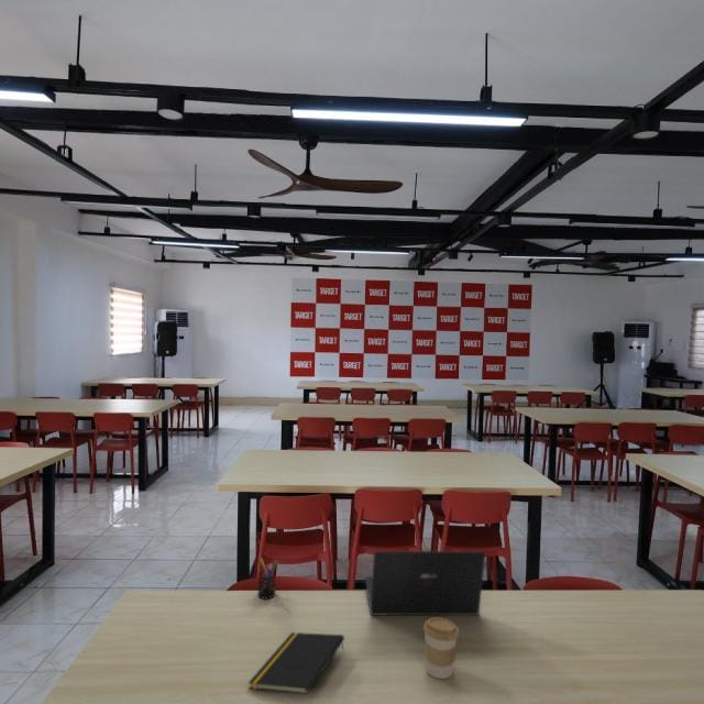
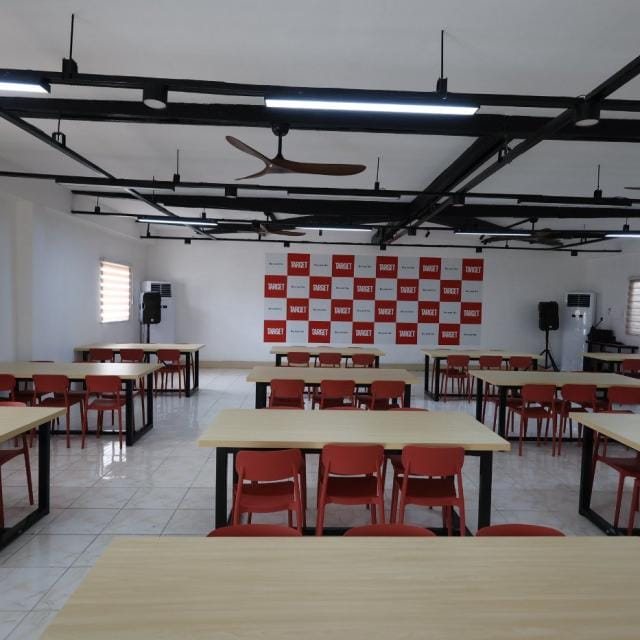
- pen holder [256,558,279,600]
- coffee cup [422,616,460,680]
- laptop [364,550,486,616]
- notepad [248,631,345,695]
